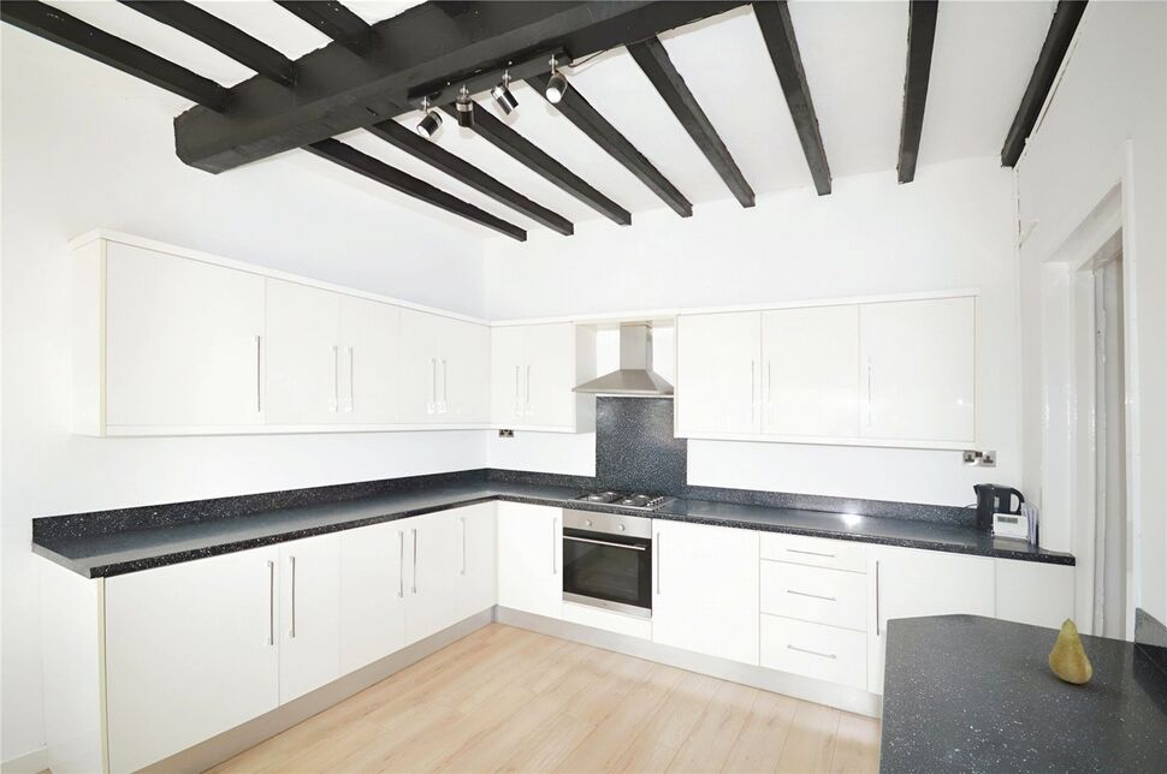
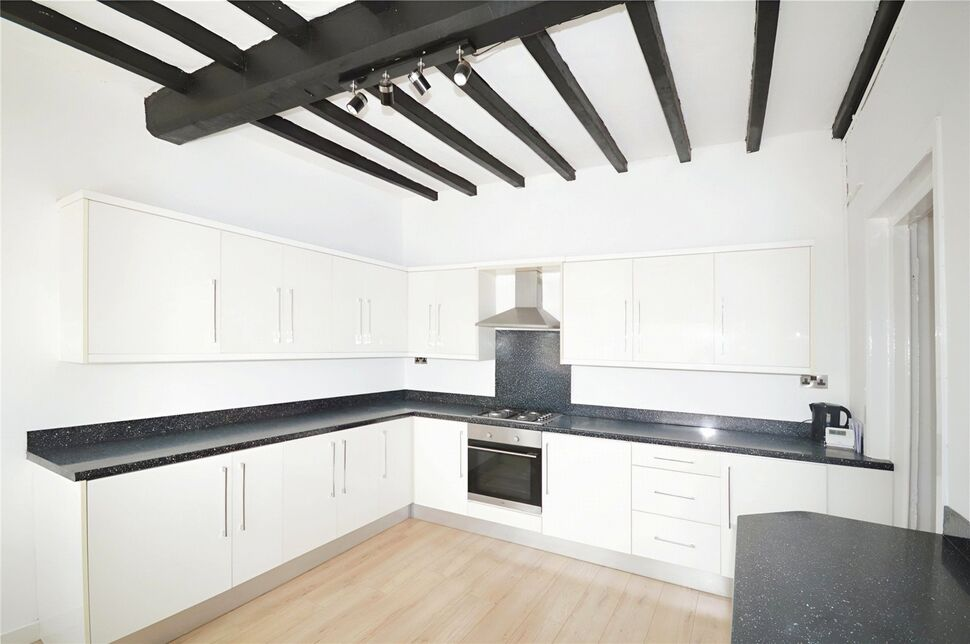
- fruit [1048,618,1094,685]
